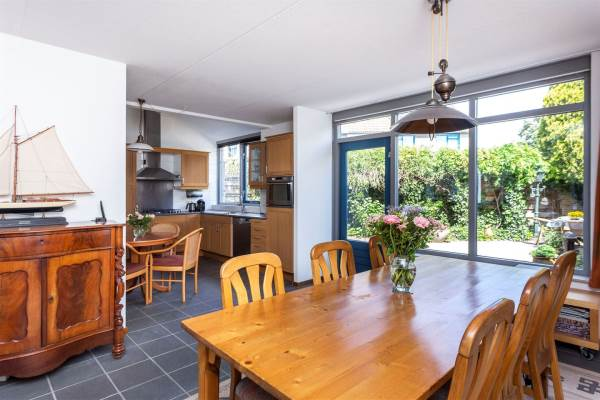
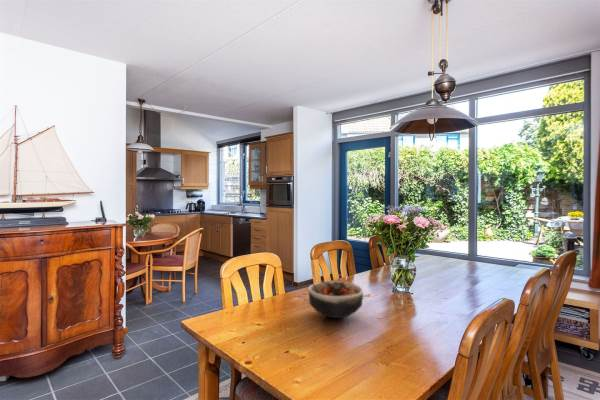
+ bowl [307,280,364,319]
